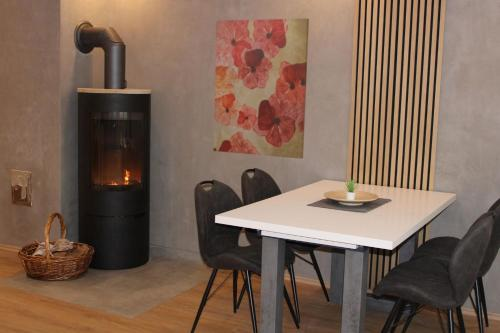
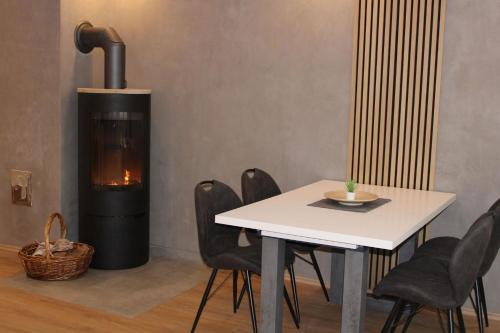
- wall art [213,18,310,160]
